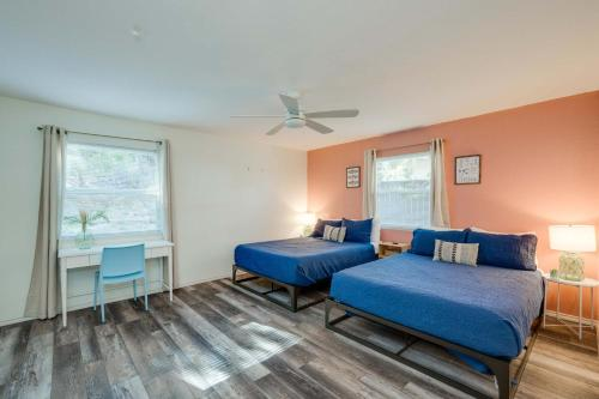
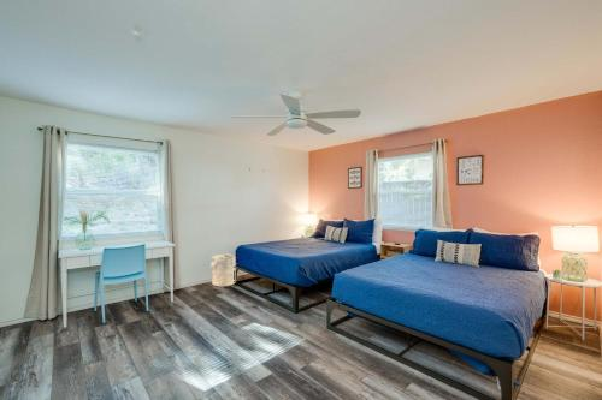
+ laundry hamper [209,252,236,288]
